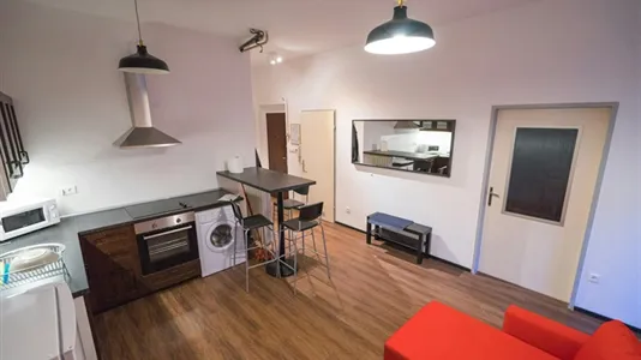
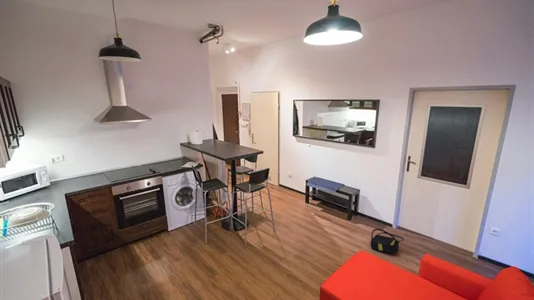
+ backpack [370,228,405,254]
